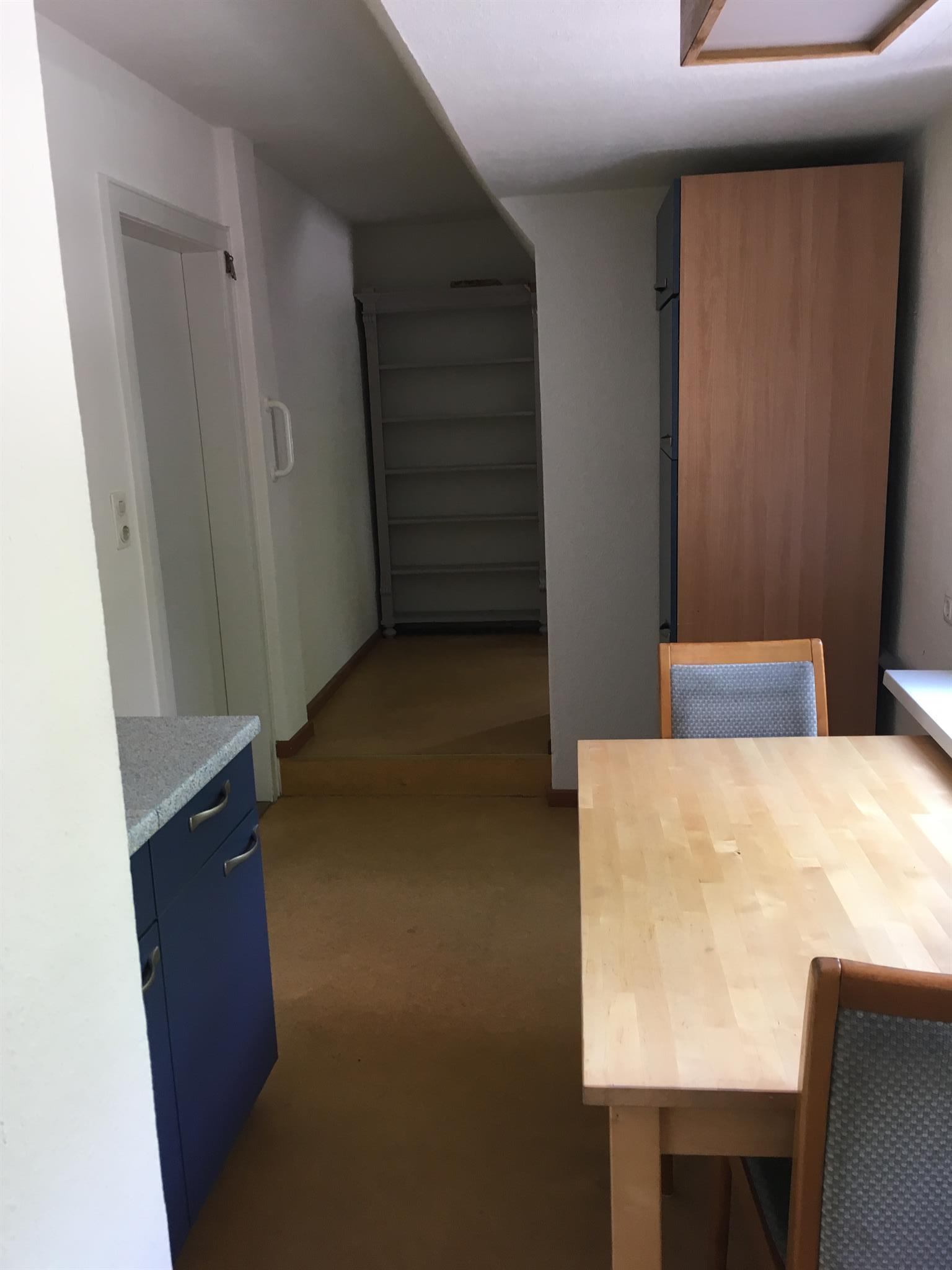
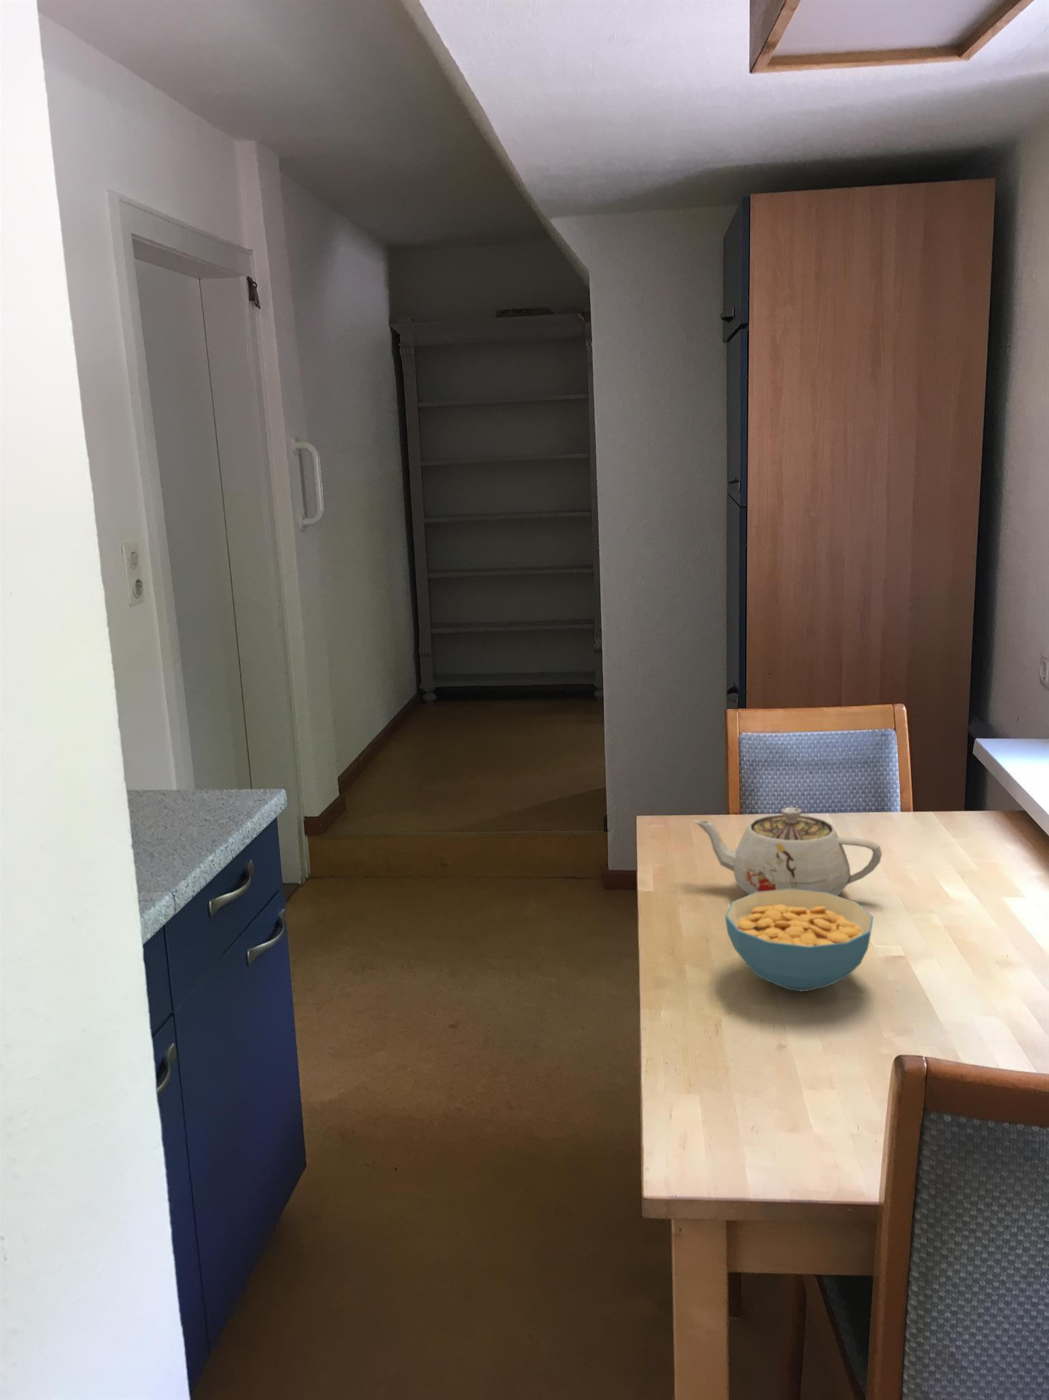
+ teapot [692,807,883,896]
+ cereal bowl [725,889,874,992]
